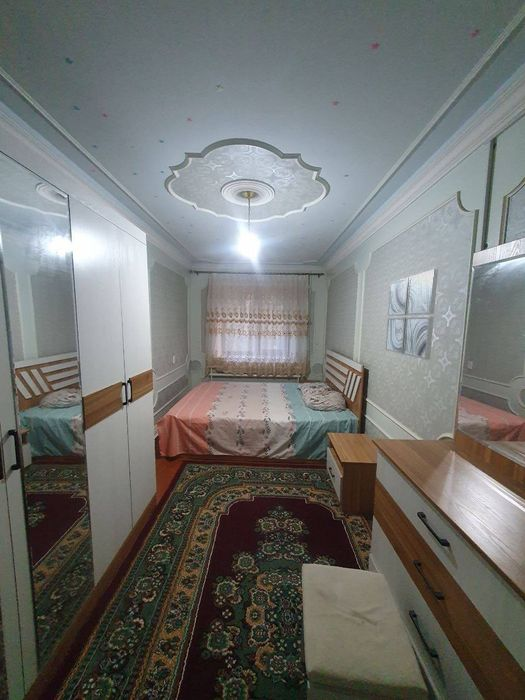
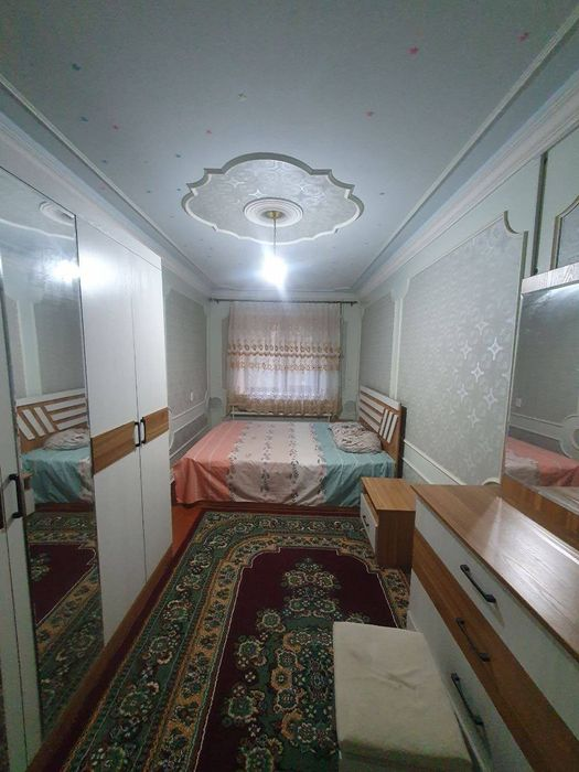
- wall art [384,268,439,361]
